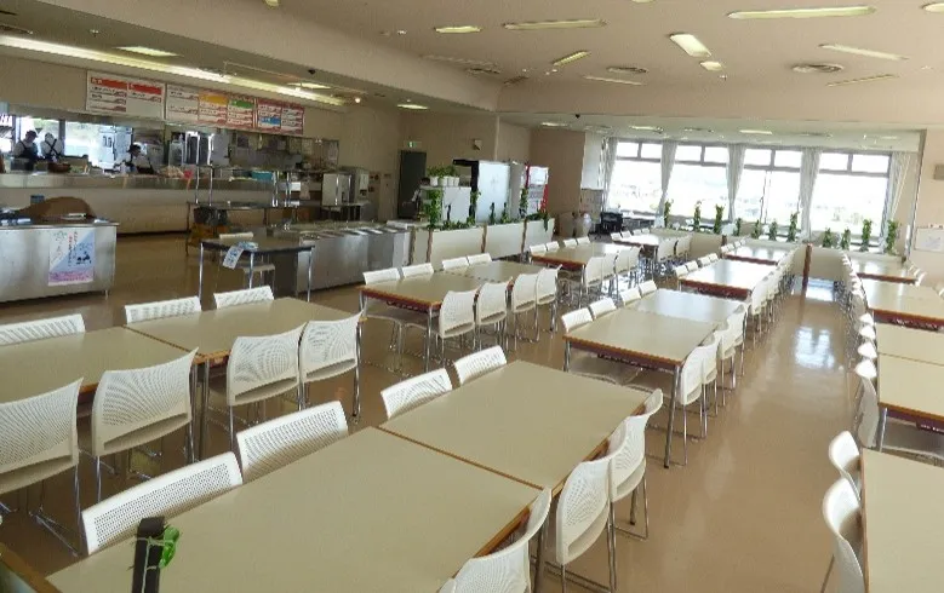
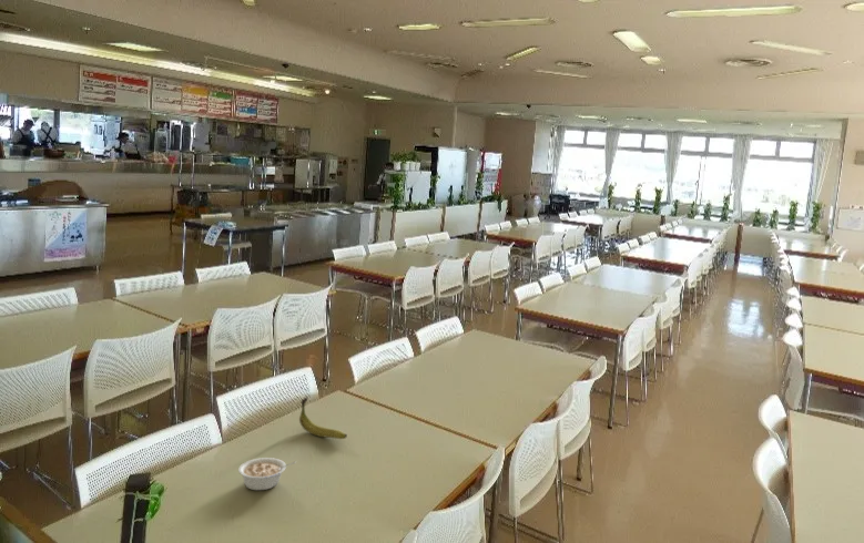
+ banana [298,397,348,440]
+ legume [237,457,297,491]
